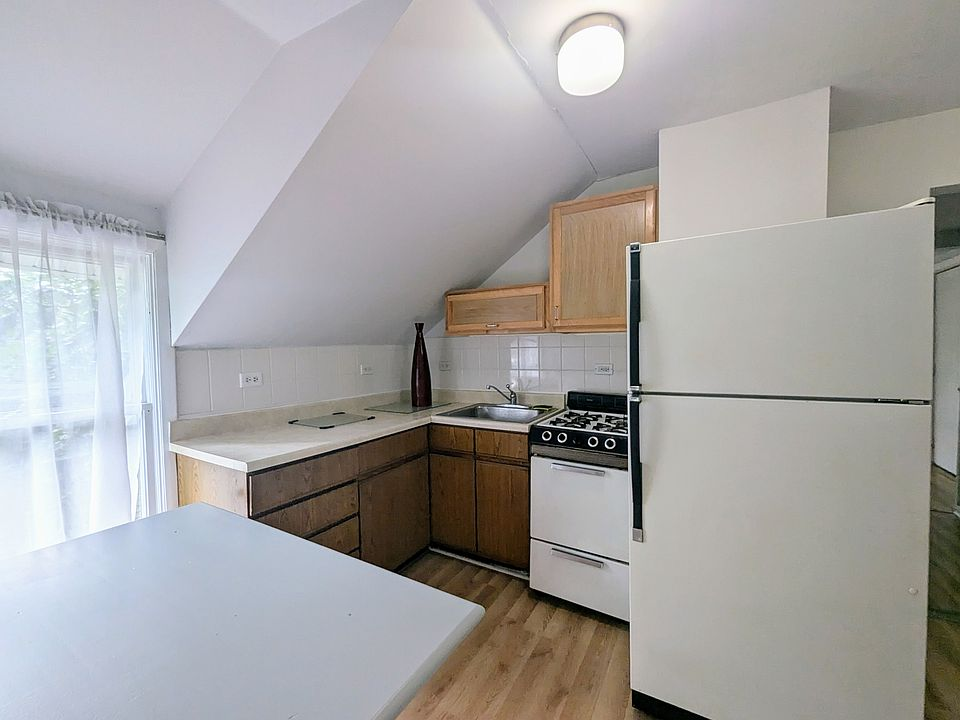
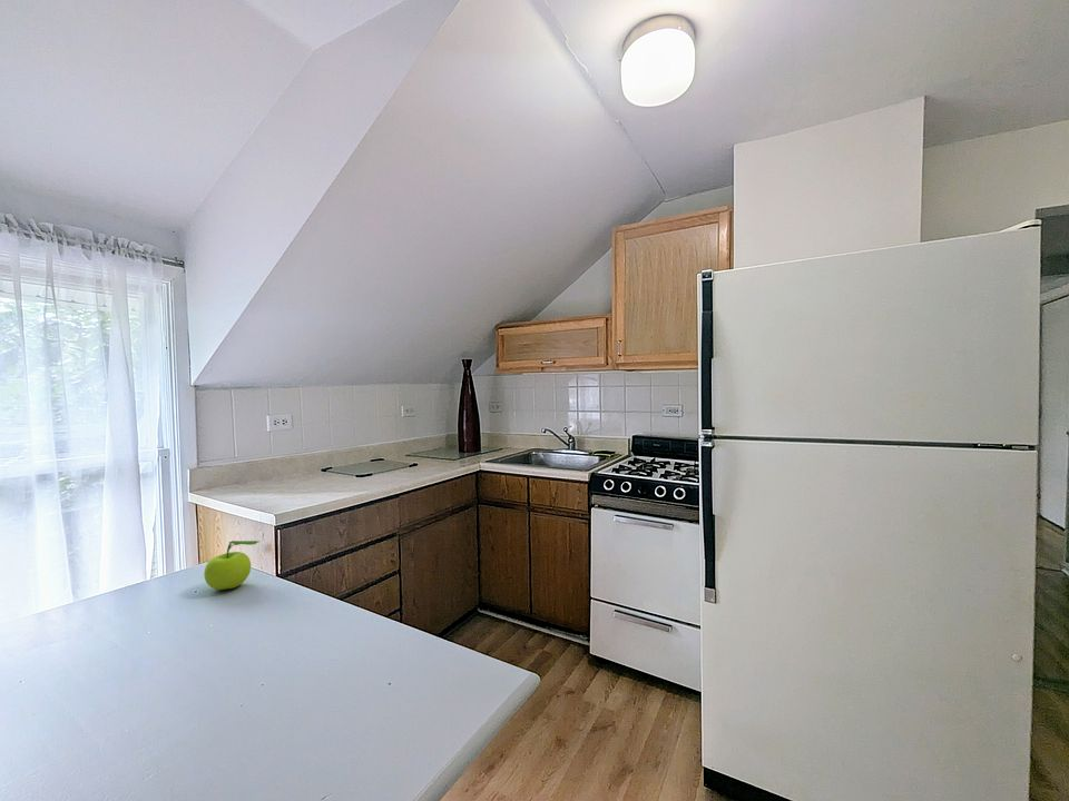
+ fruit [203,540,261,591]
